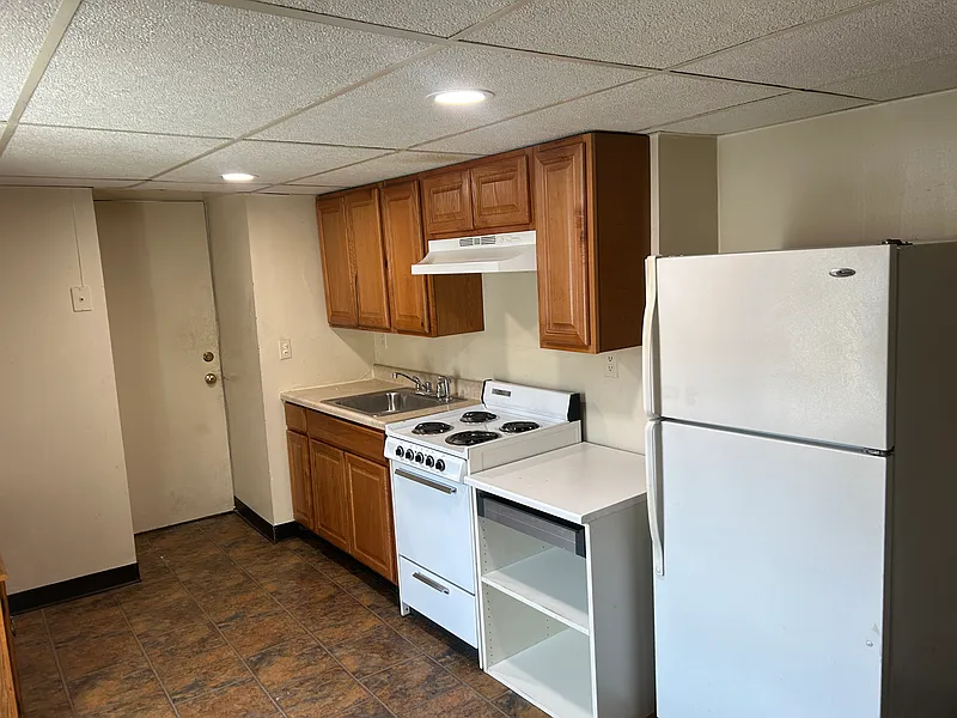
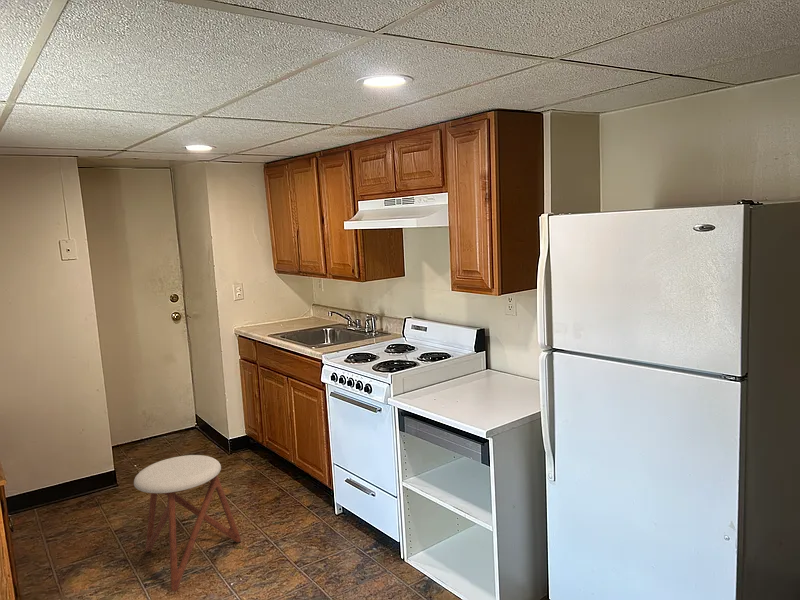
+ stool [133,454,242,593]
